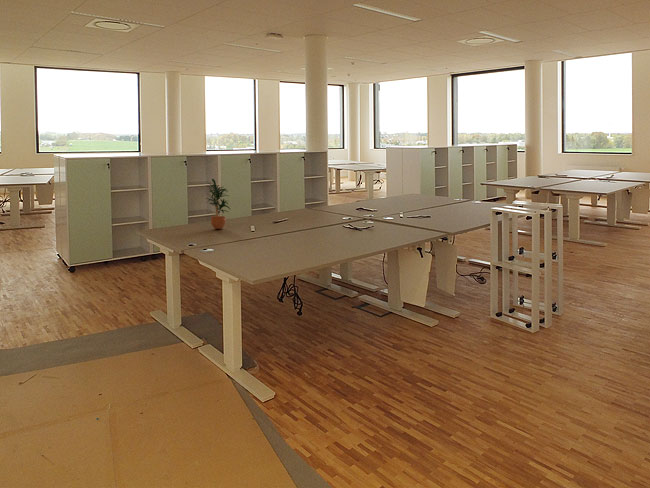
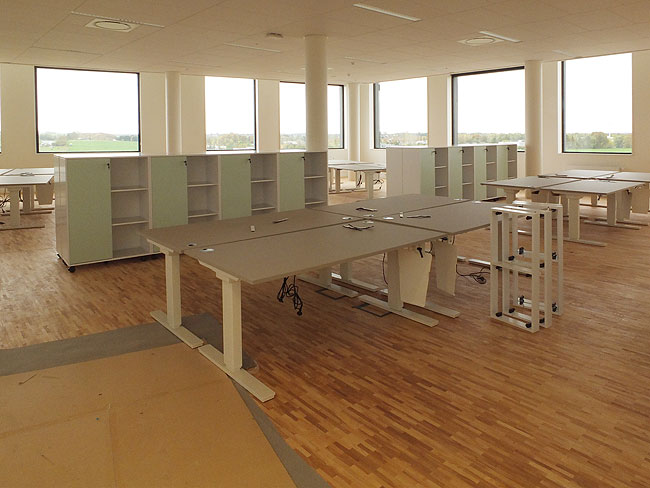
- potted plant [205,178,232,230]
